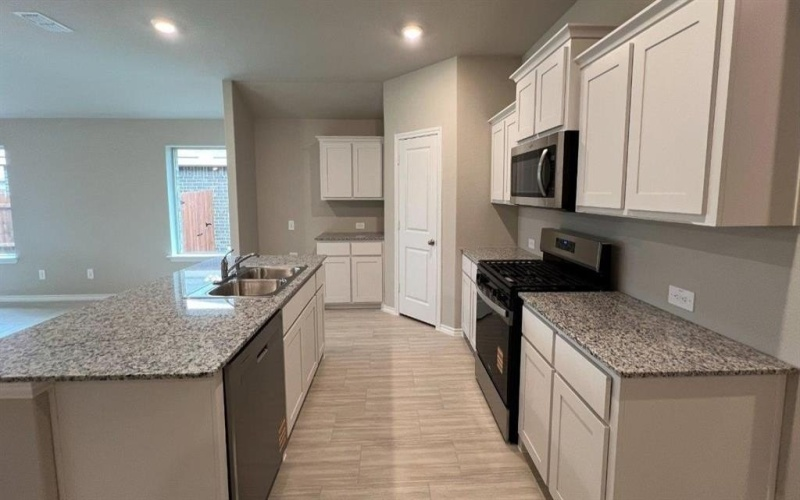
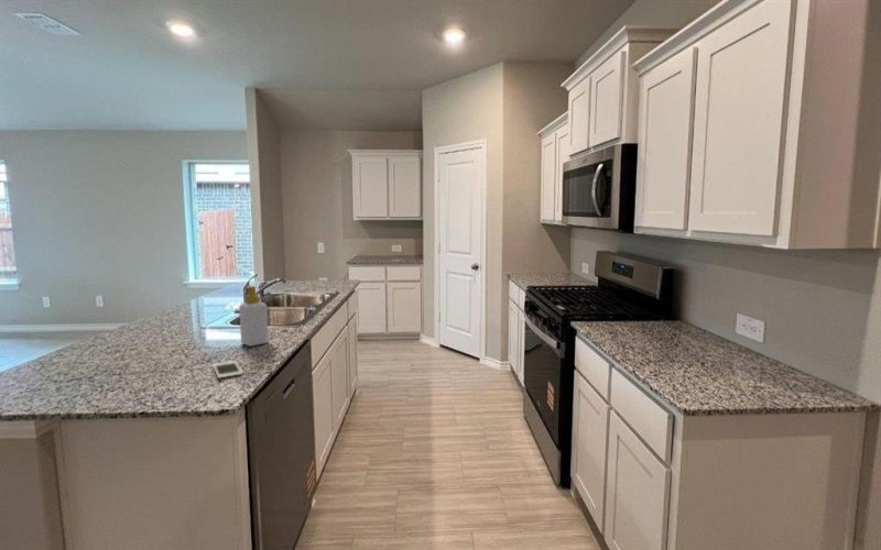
+ soap bottle [238,285,270,348]
+ cell phone [213,360,243,380]
